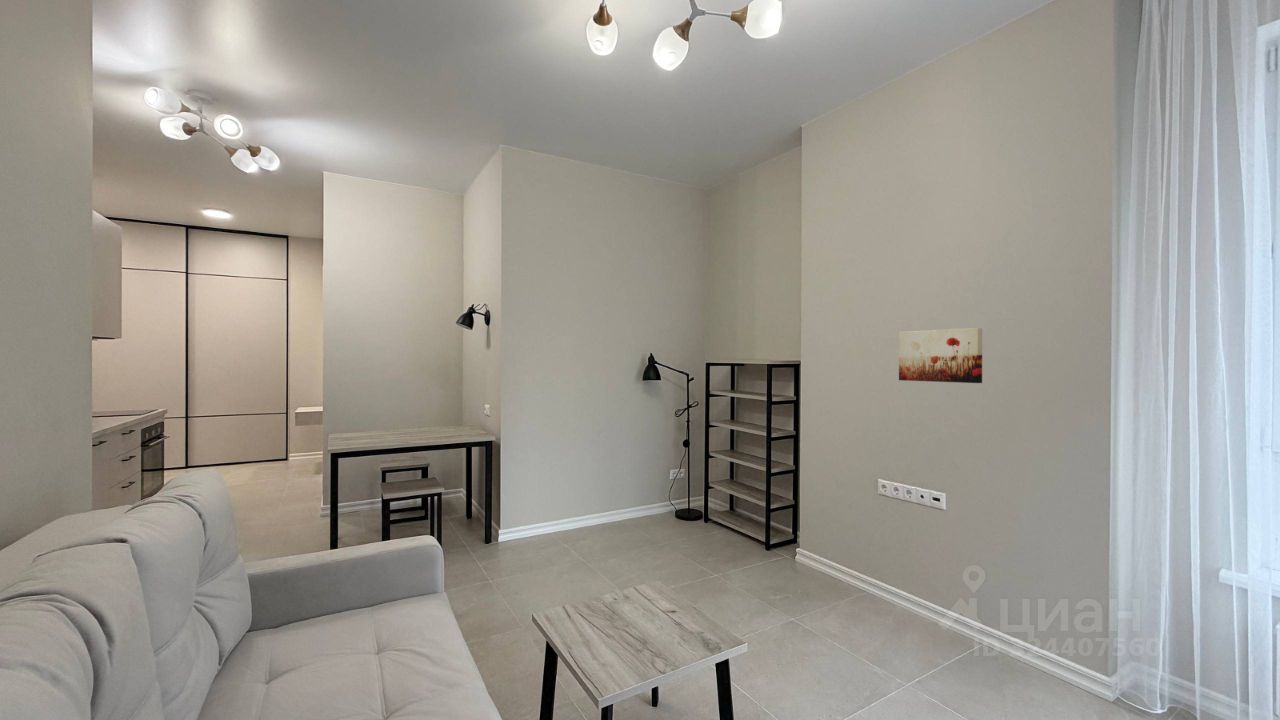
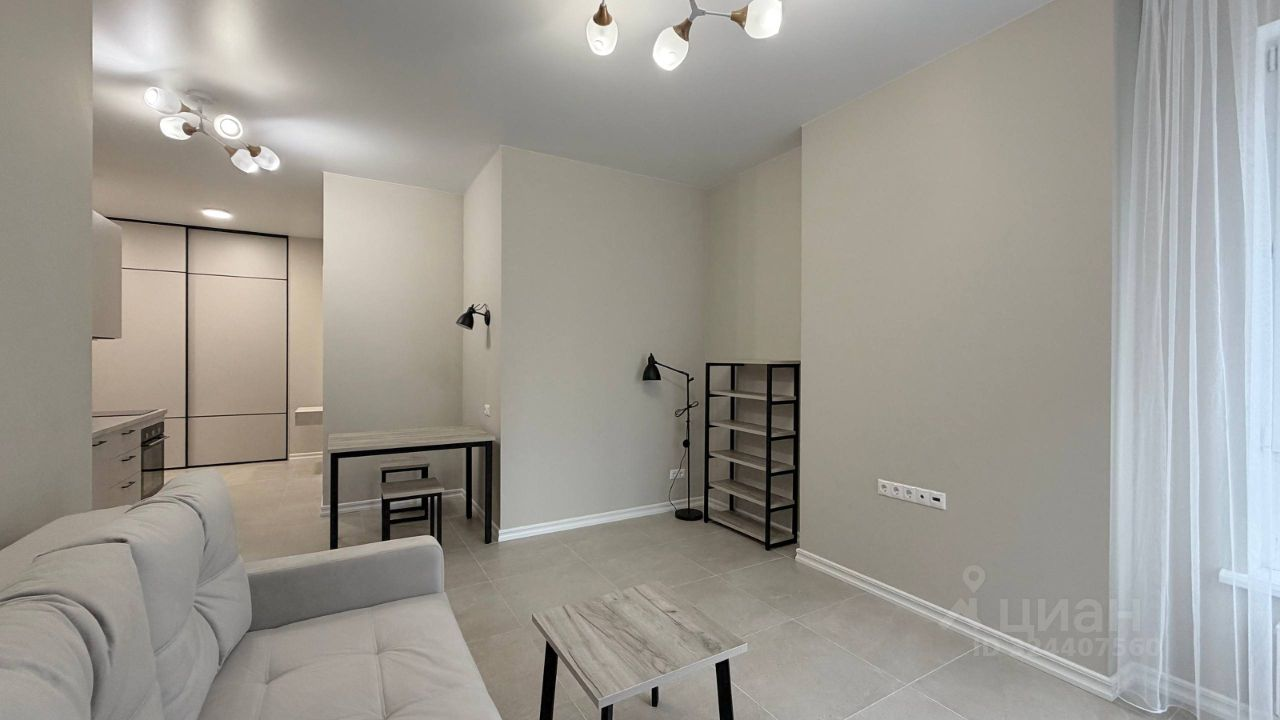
- wall art [898,327,983,384]
